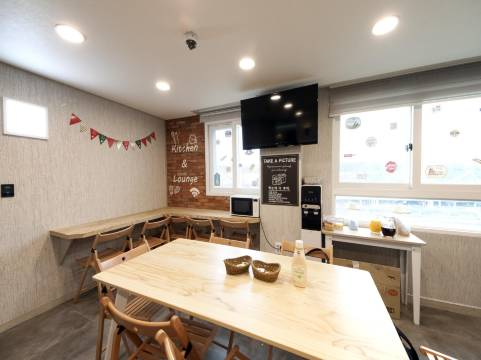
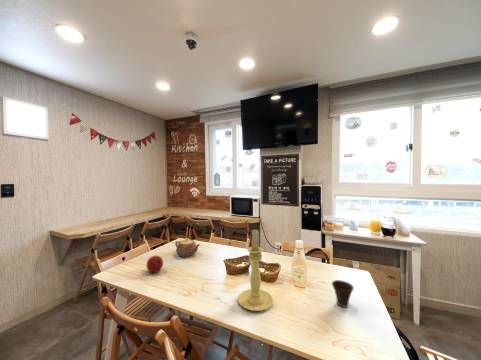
+ cup [331,279,355,309]
+ teapot [174,237,201,258]
+ candle holder [237,228,274,312]
+ fruit [146,255,164,273]
